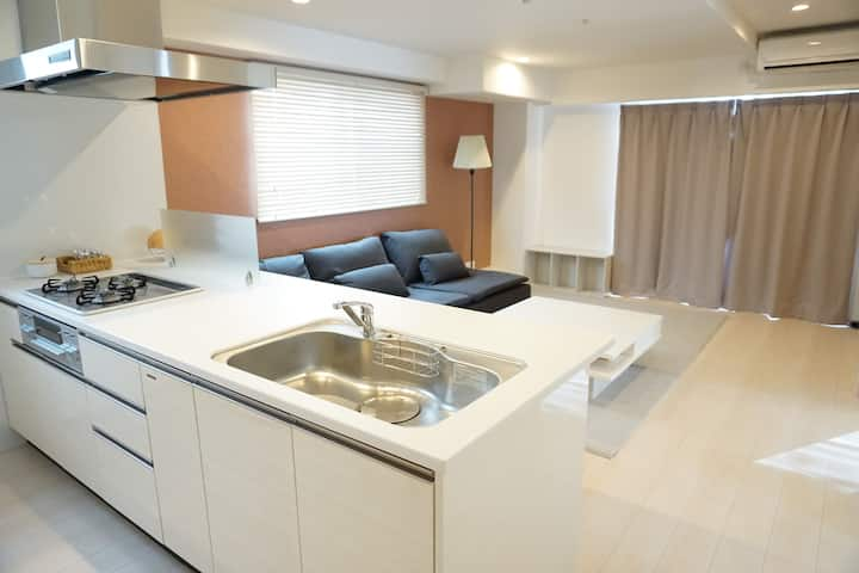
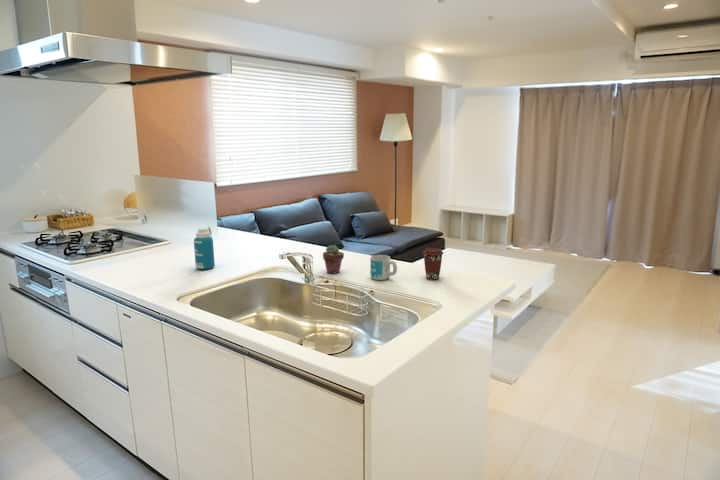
+ potted succulent [322,244,345,275]
+ coffee cup [422,247,444,281]
+ bottle [193,227,216,271]
+ mug [369,254,398,281]
